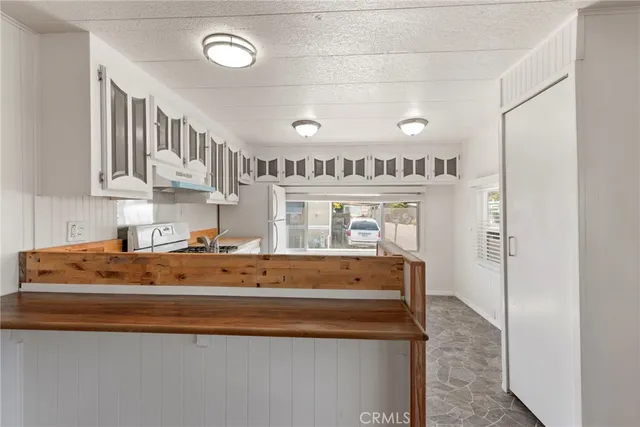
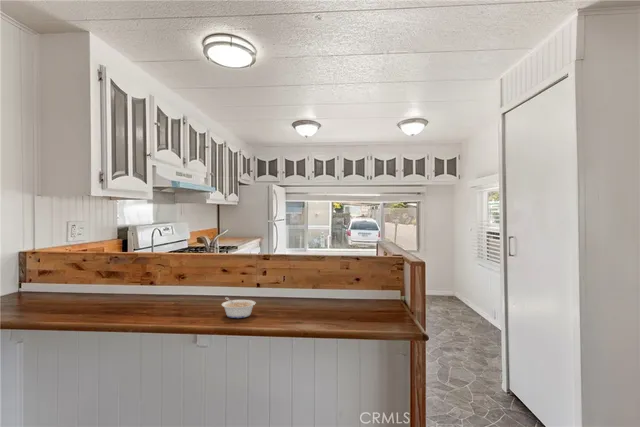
+ legume [221,296,257,319]
